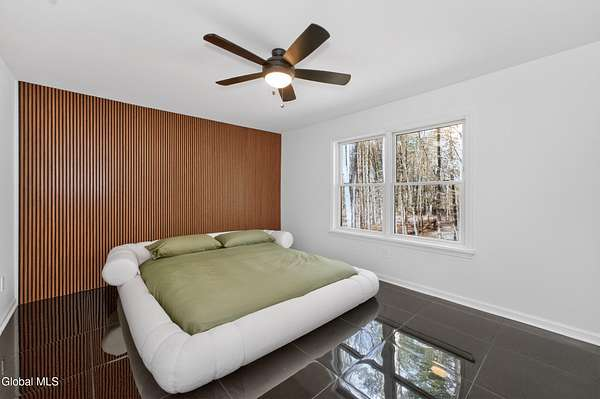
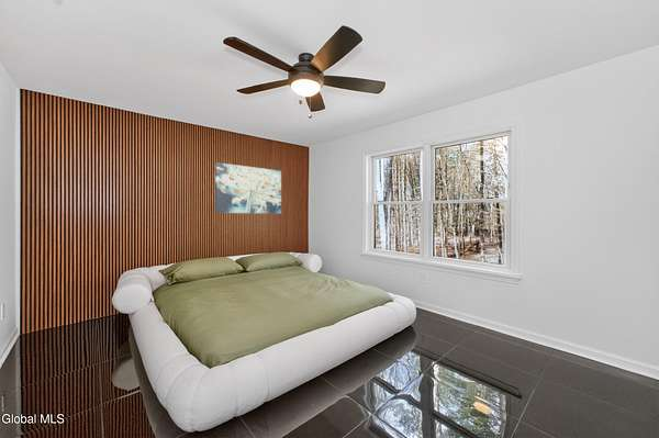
+ wall art [214,161,282,214]
